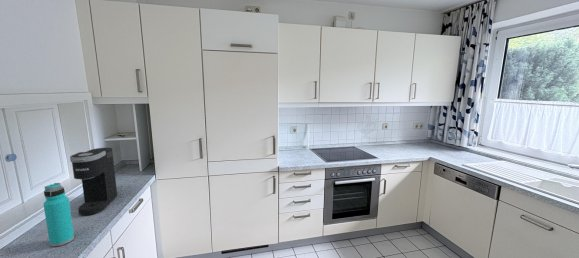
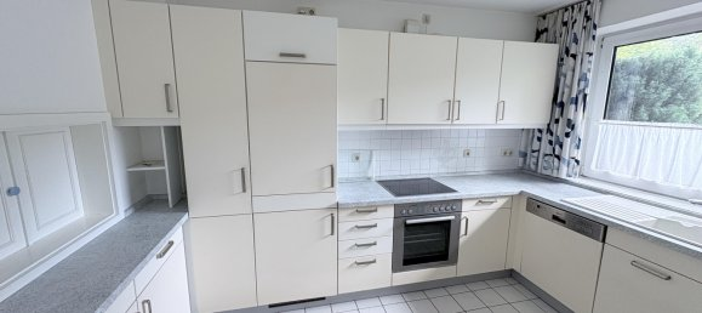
- water bottle [43,182,75,247]
- coffee maker [69,147,118,216]
